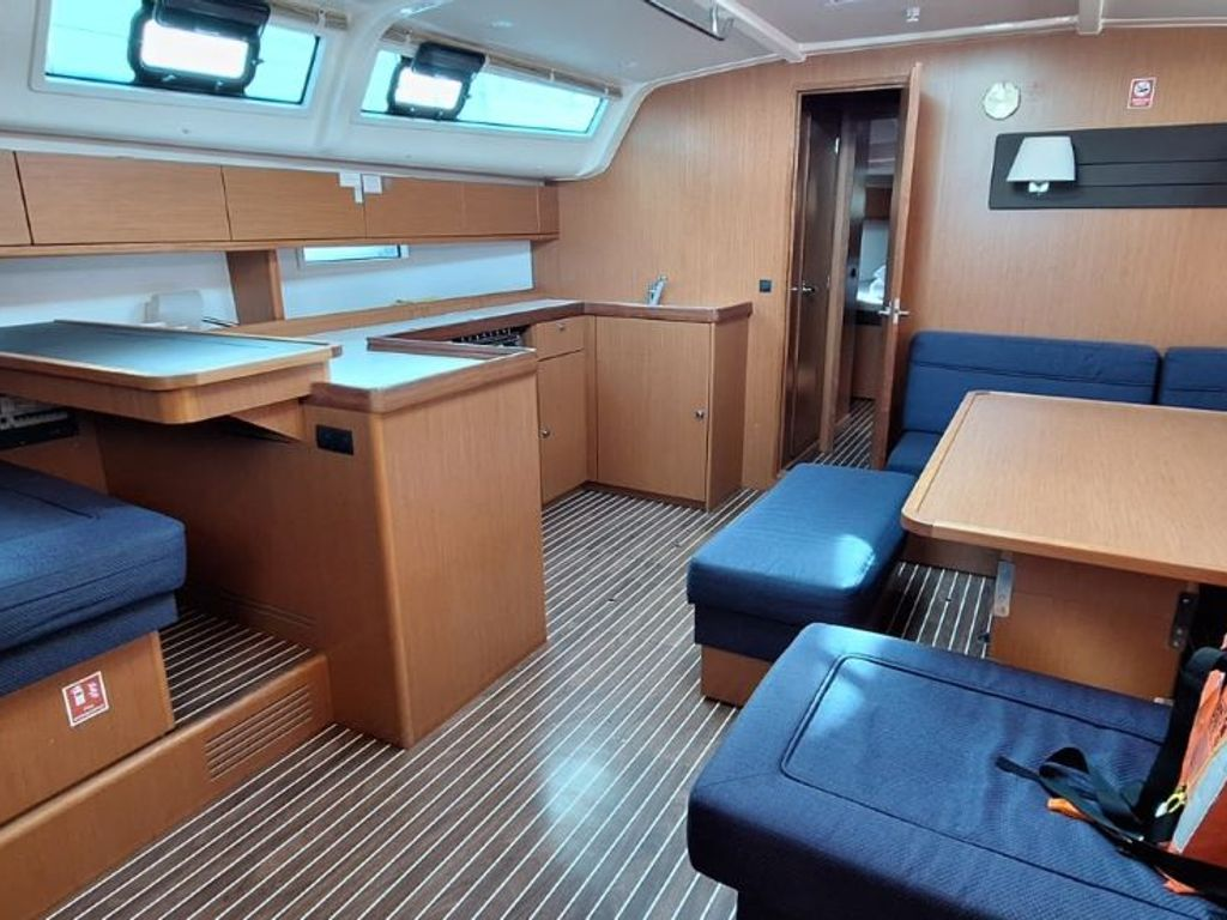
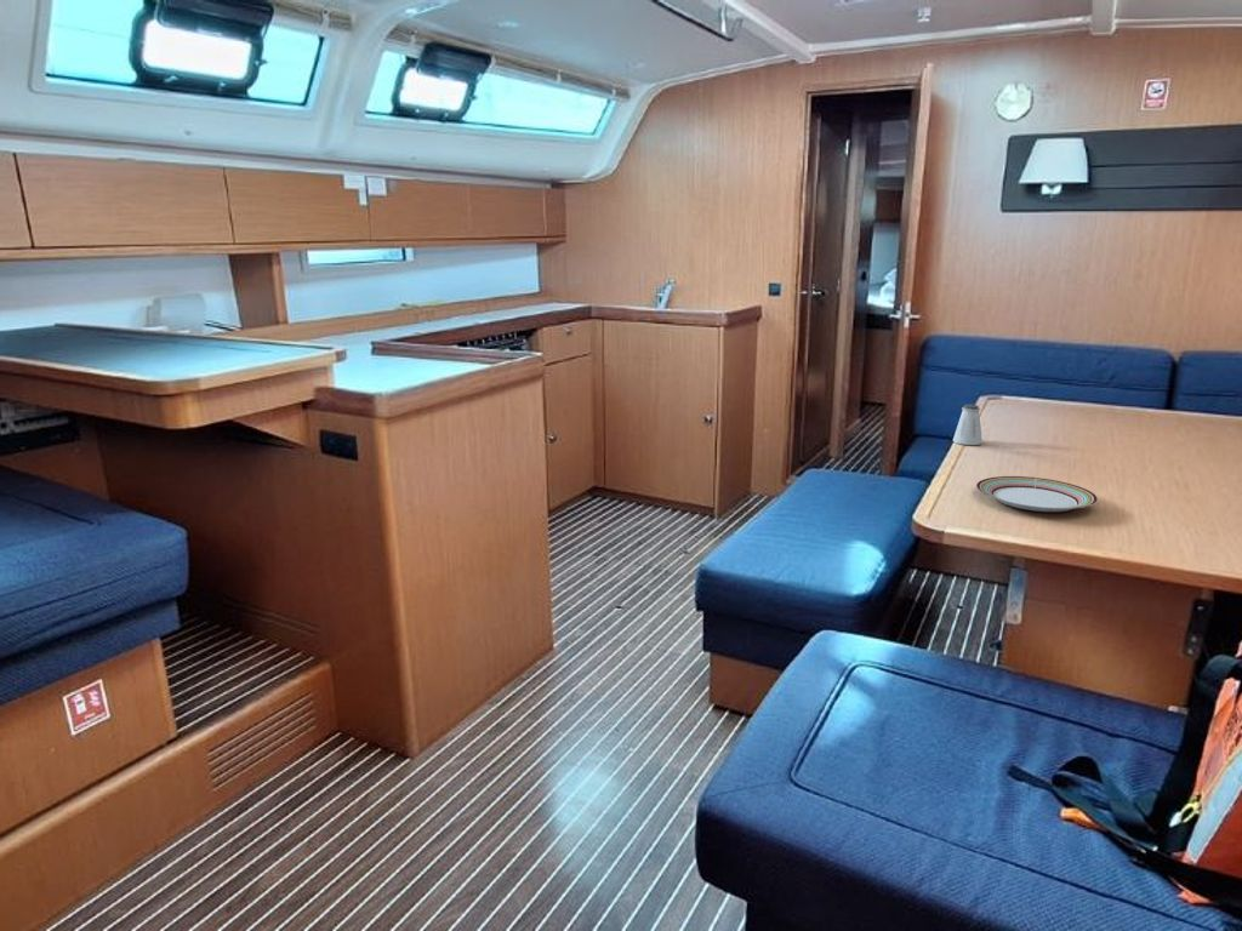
+ saltshaker [952,404,984,446]
+ plate [975,475,1099,513]
